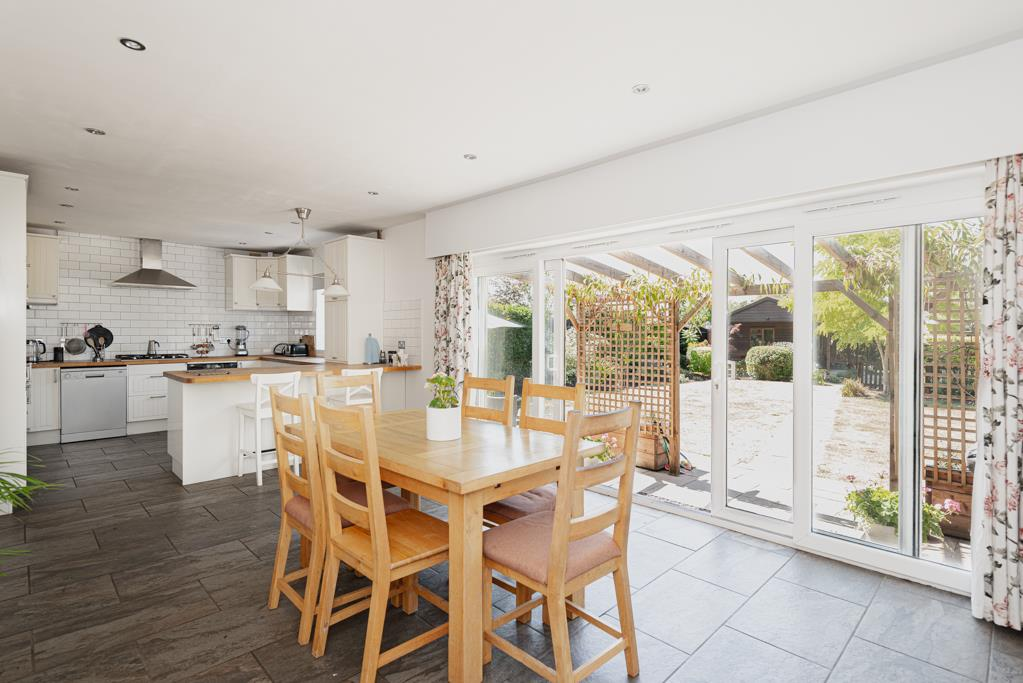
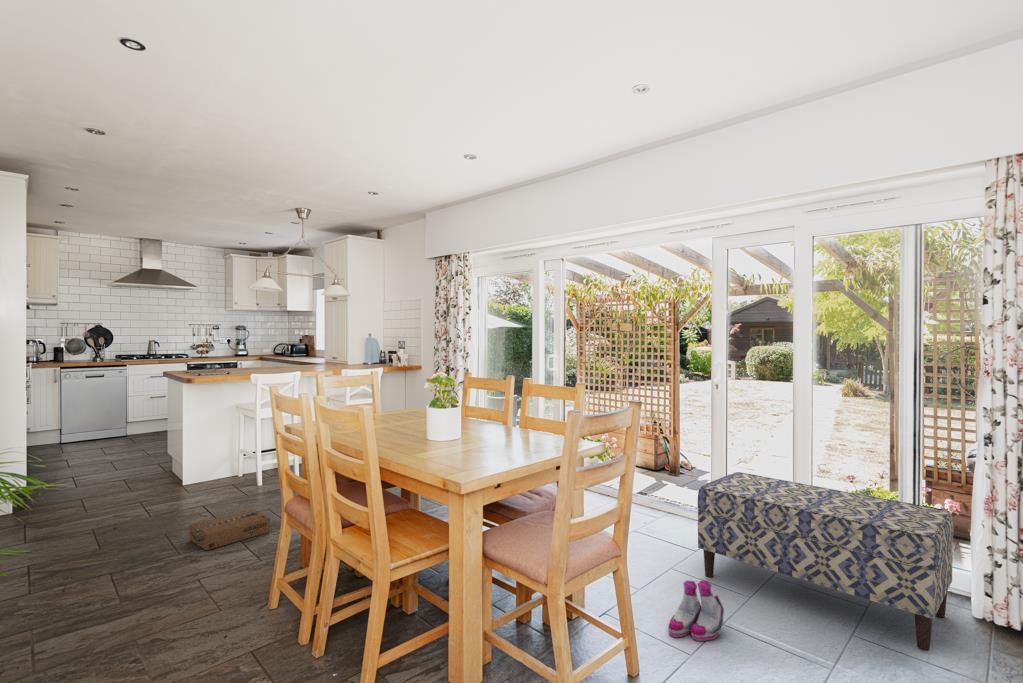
+ bench [697,471,955,652]
+ cardboard box [188,509,271,551]
+ boots [668,580,725,642]
